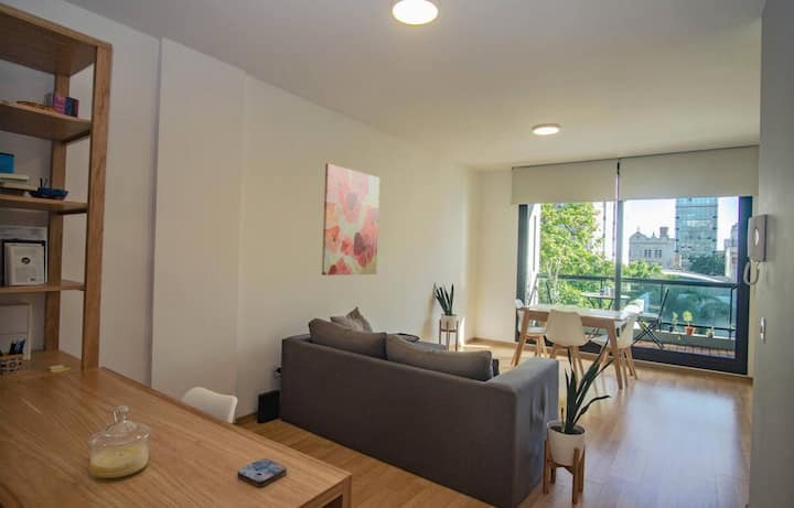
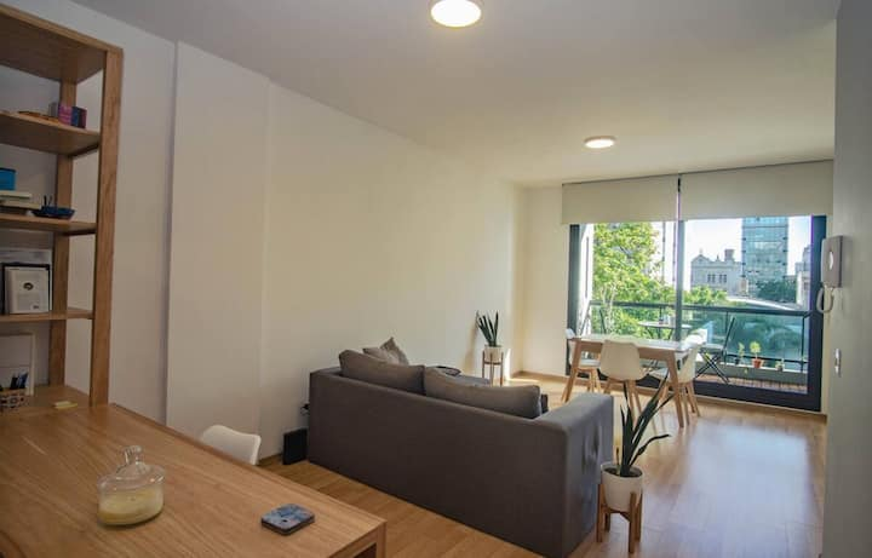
- wall art [321,162,380,277]
